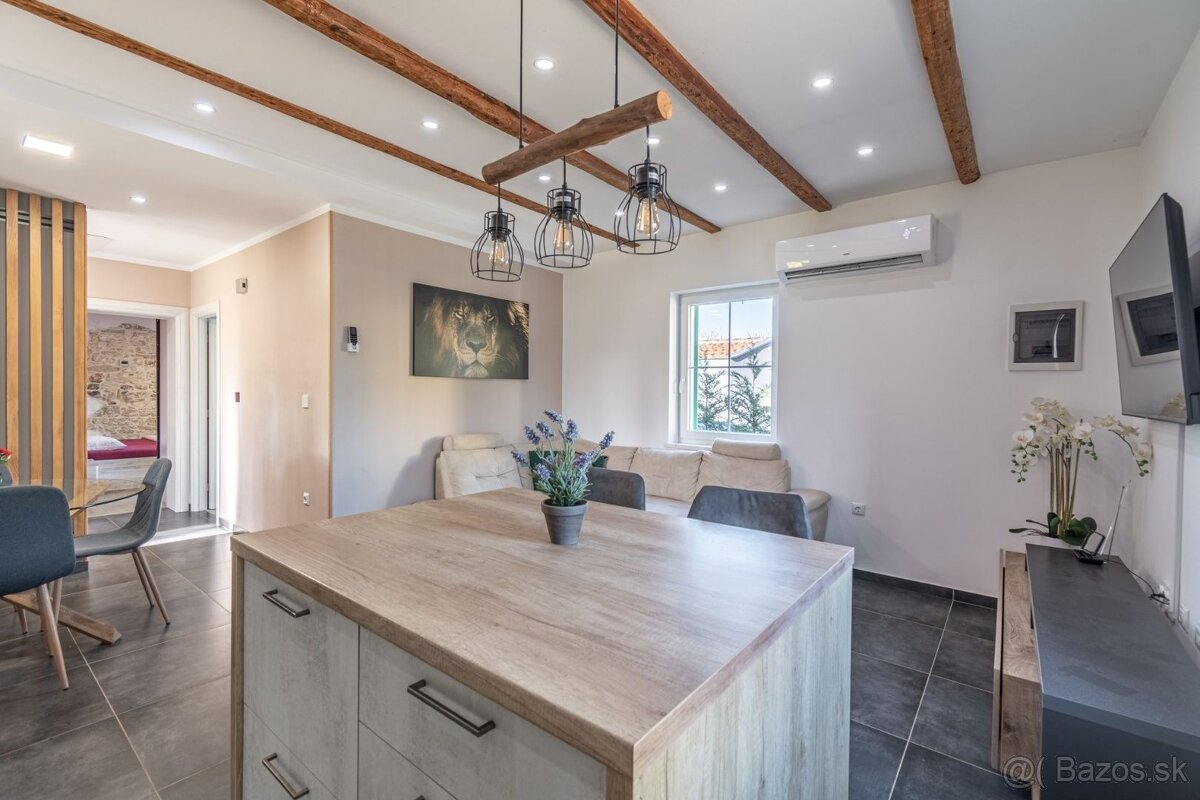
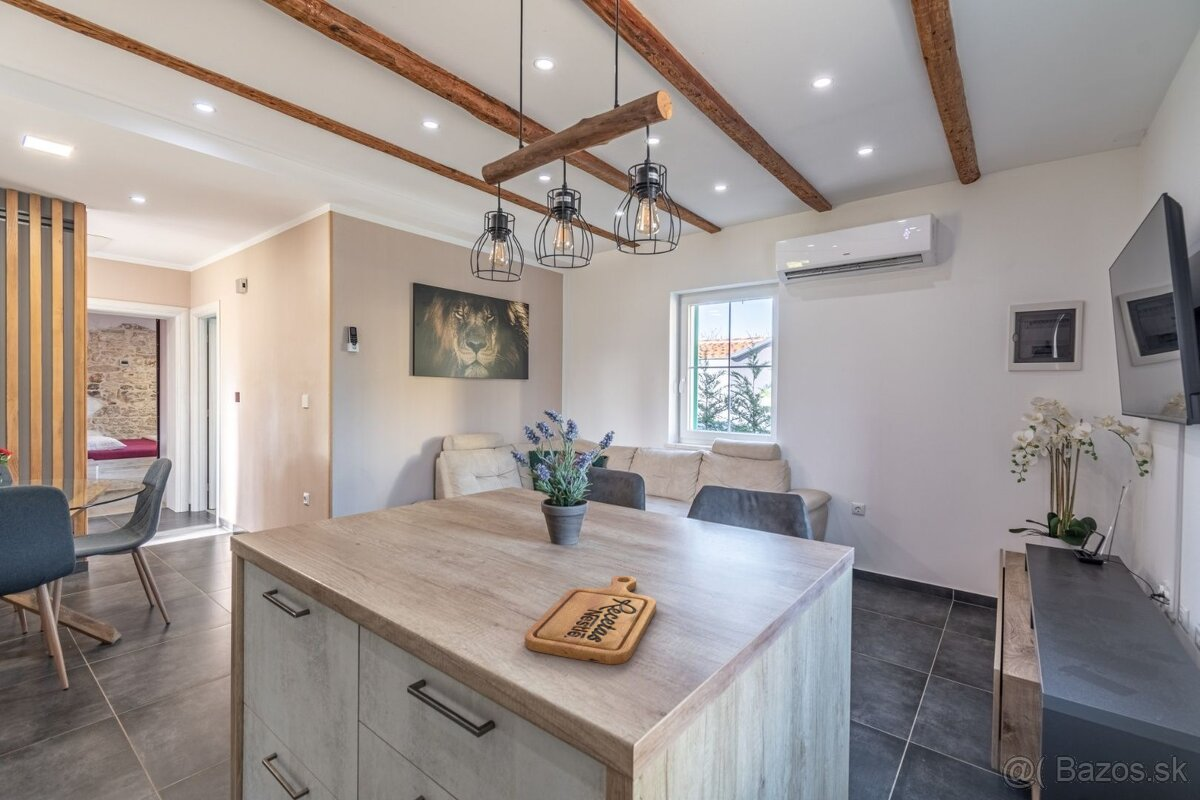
+ cutting board [524,575,657,665]
